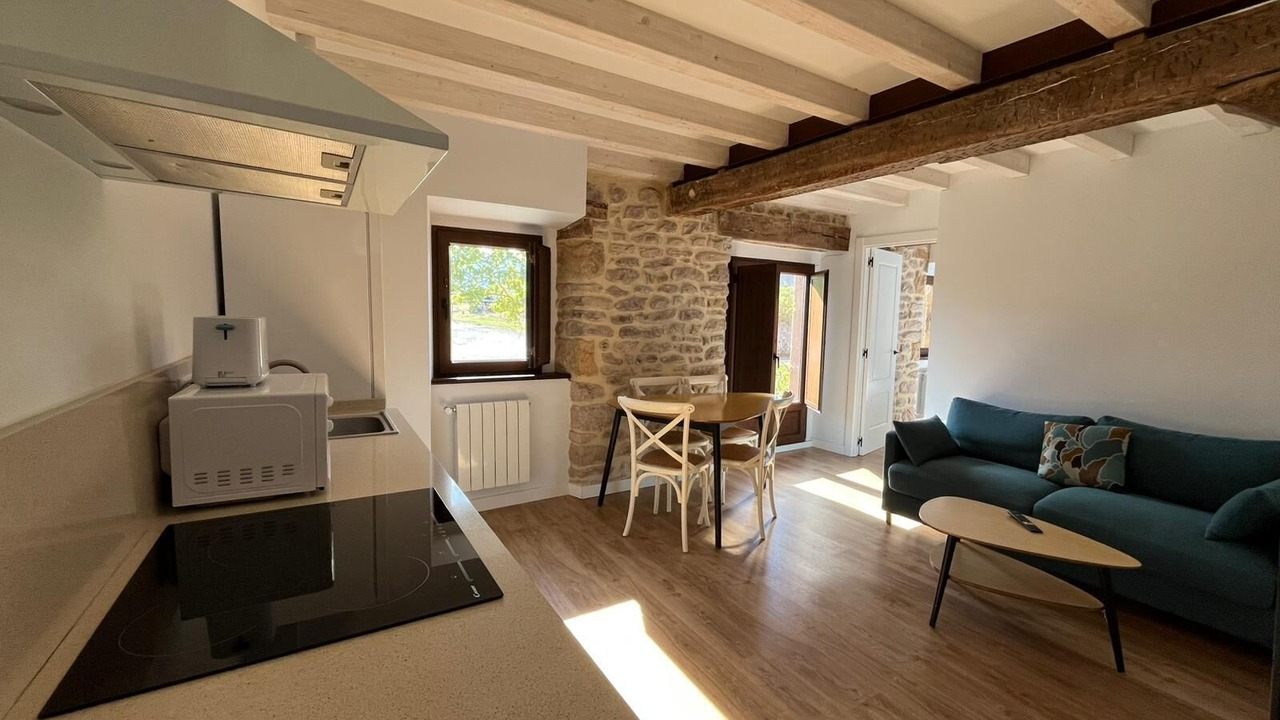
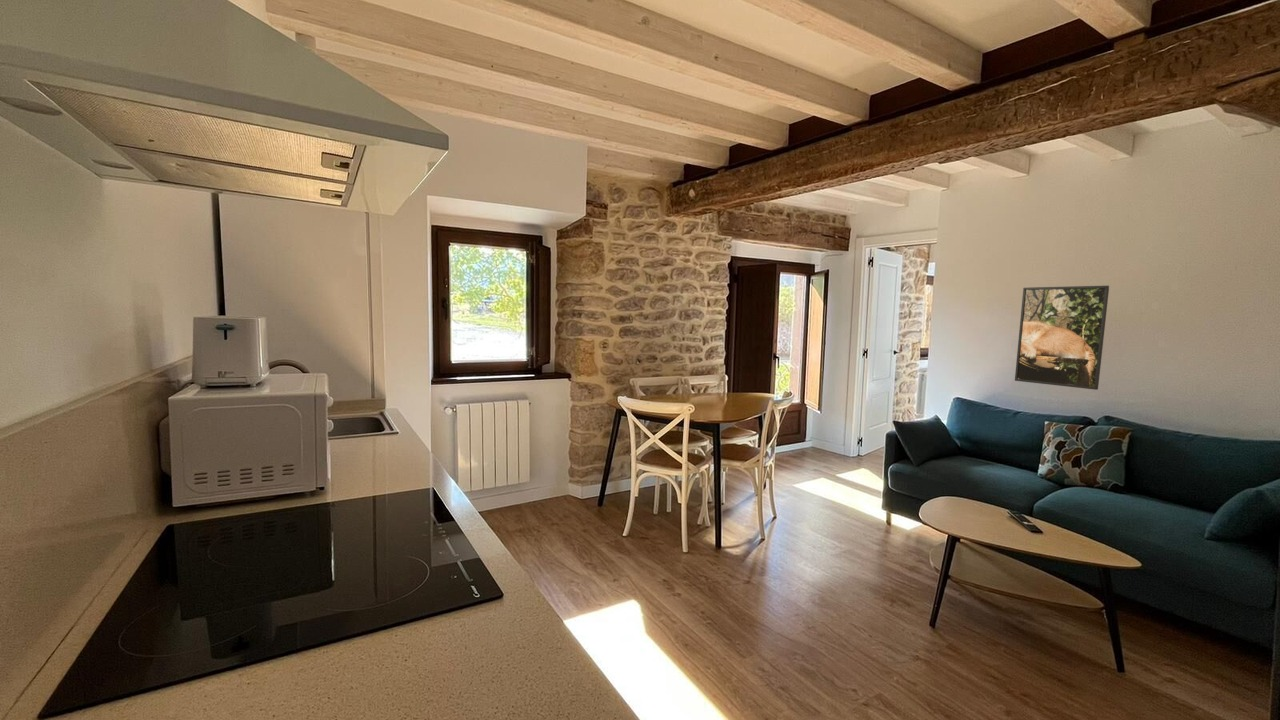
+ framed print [1014,285,1110,391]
